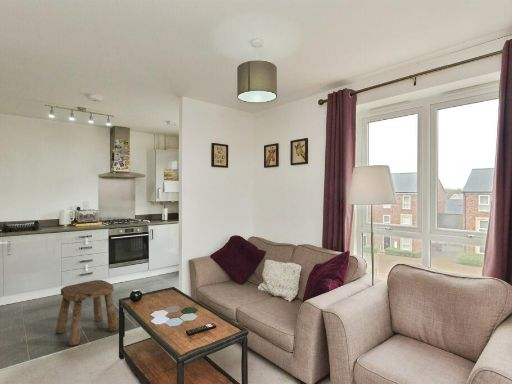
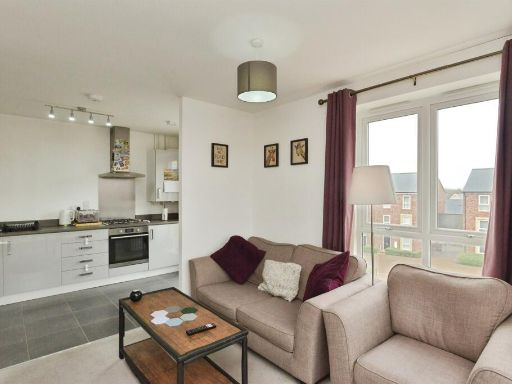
- stool [55,279,120,346]
